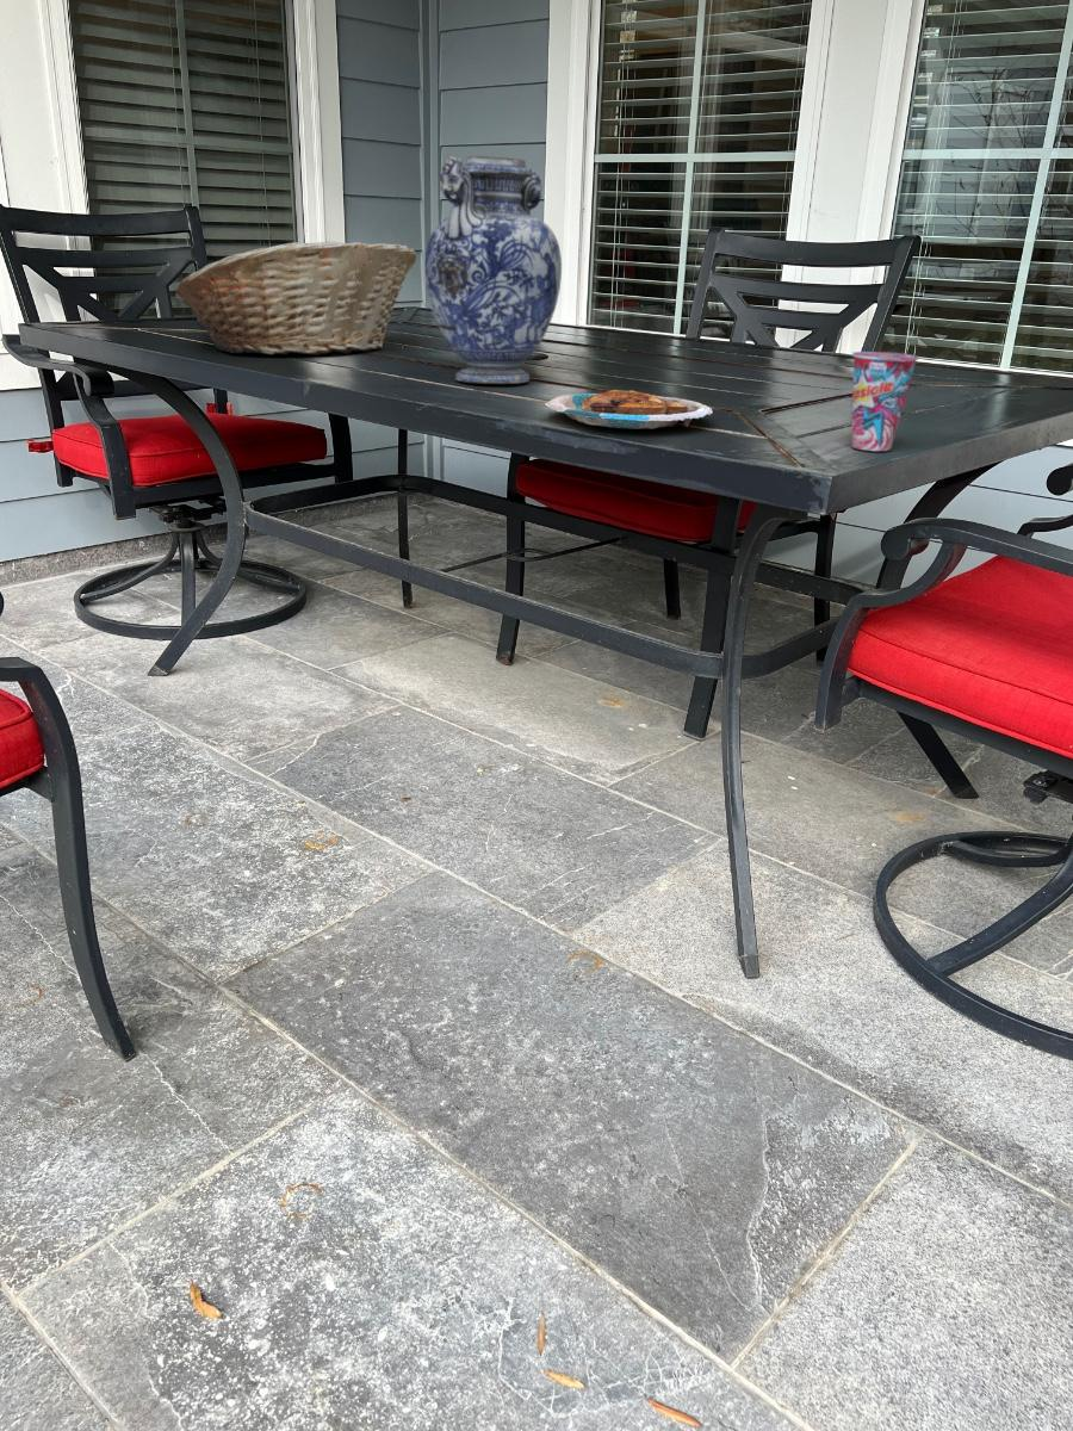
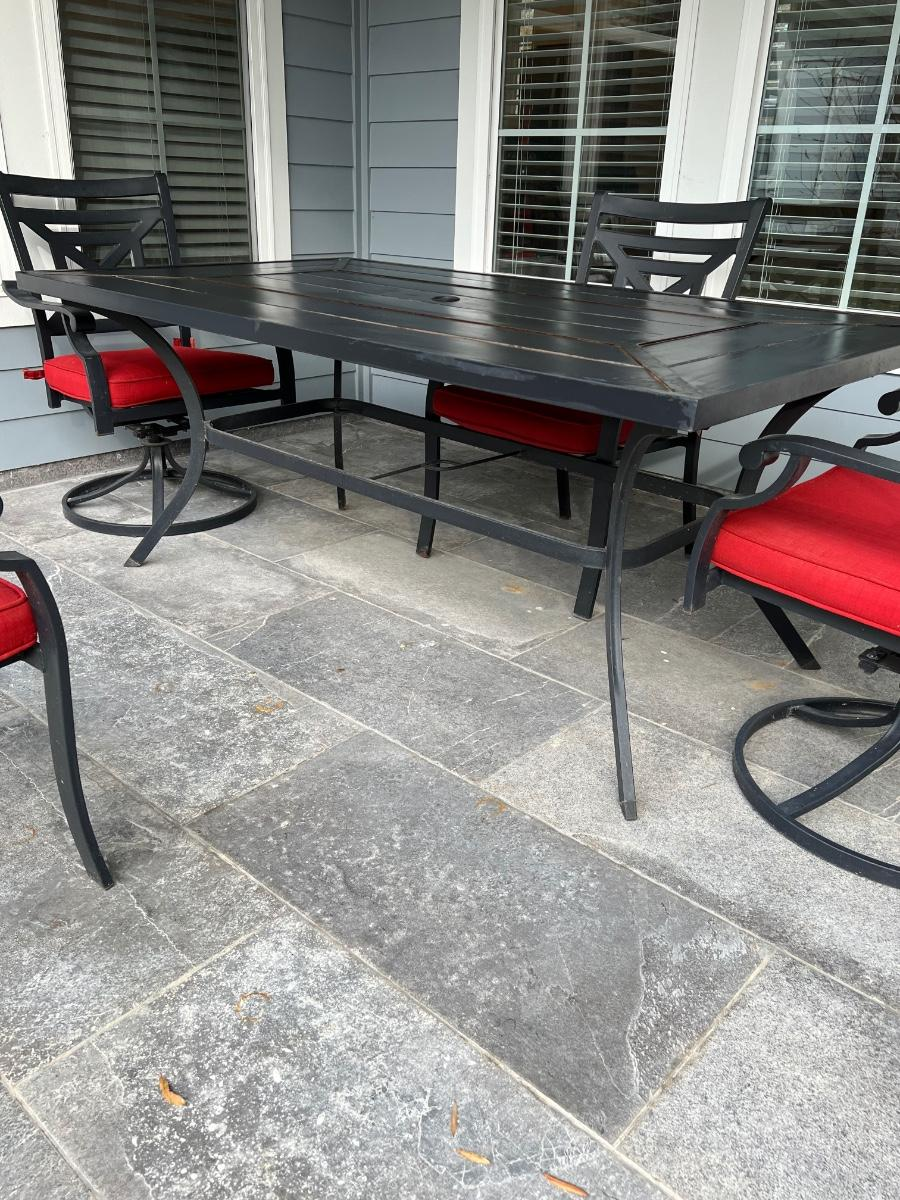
- fruit basket [174,240,417,355]
- vase [424,155,563,385]
- plate [542,389,714,430]
- cup [850,351,920,452]
